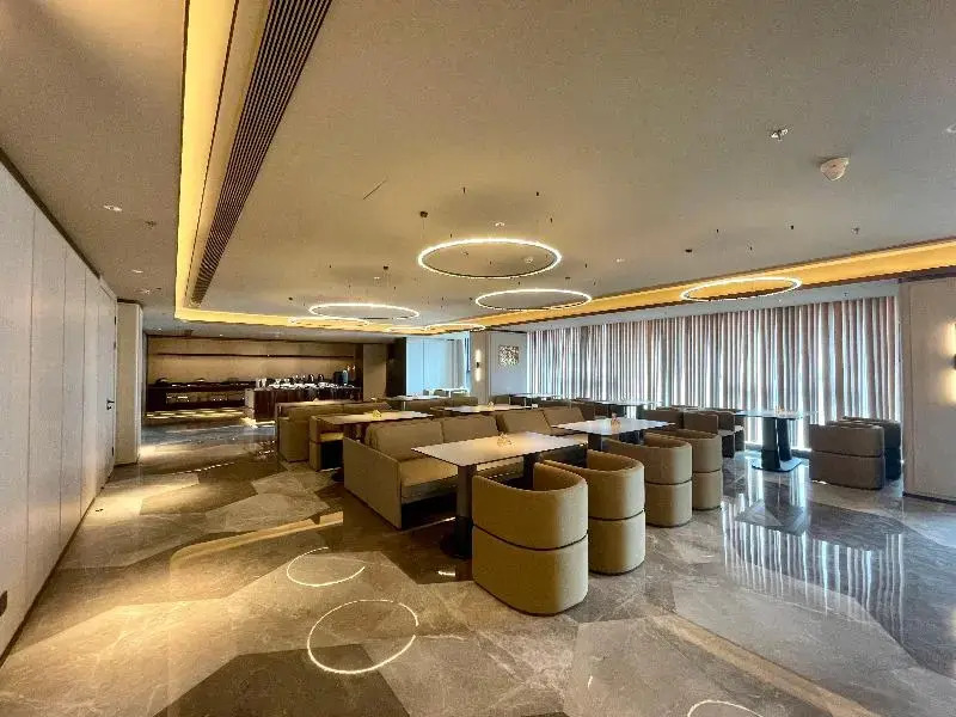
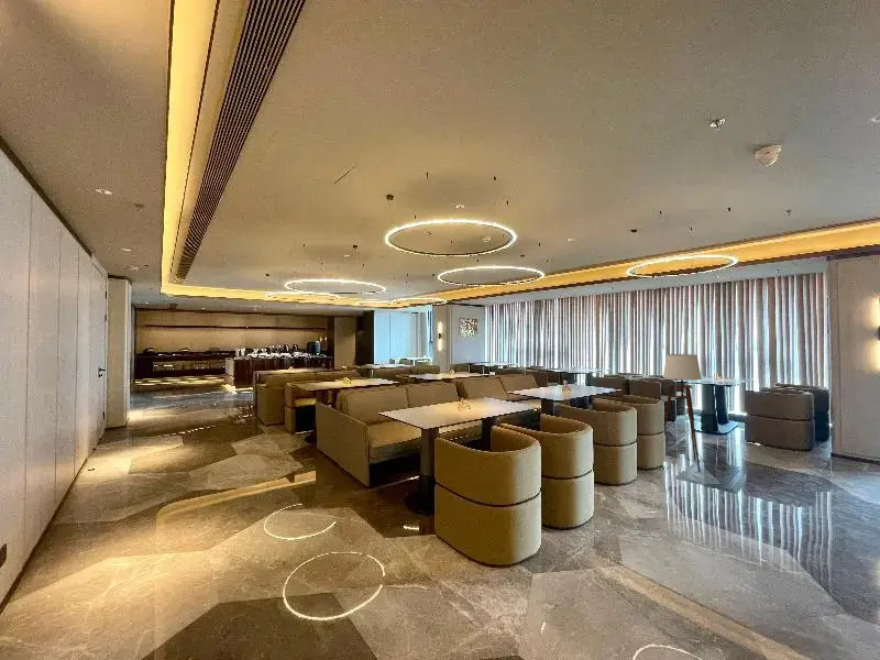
+ floor lamp [662,353,727,473]
